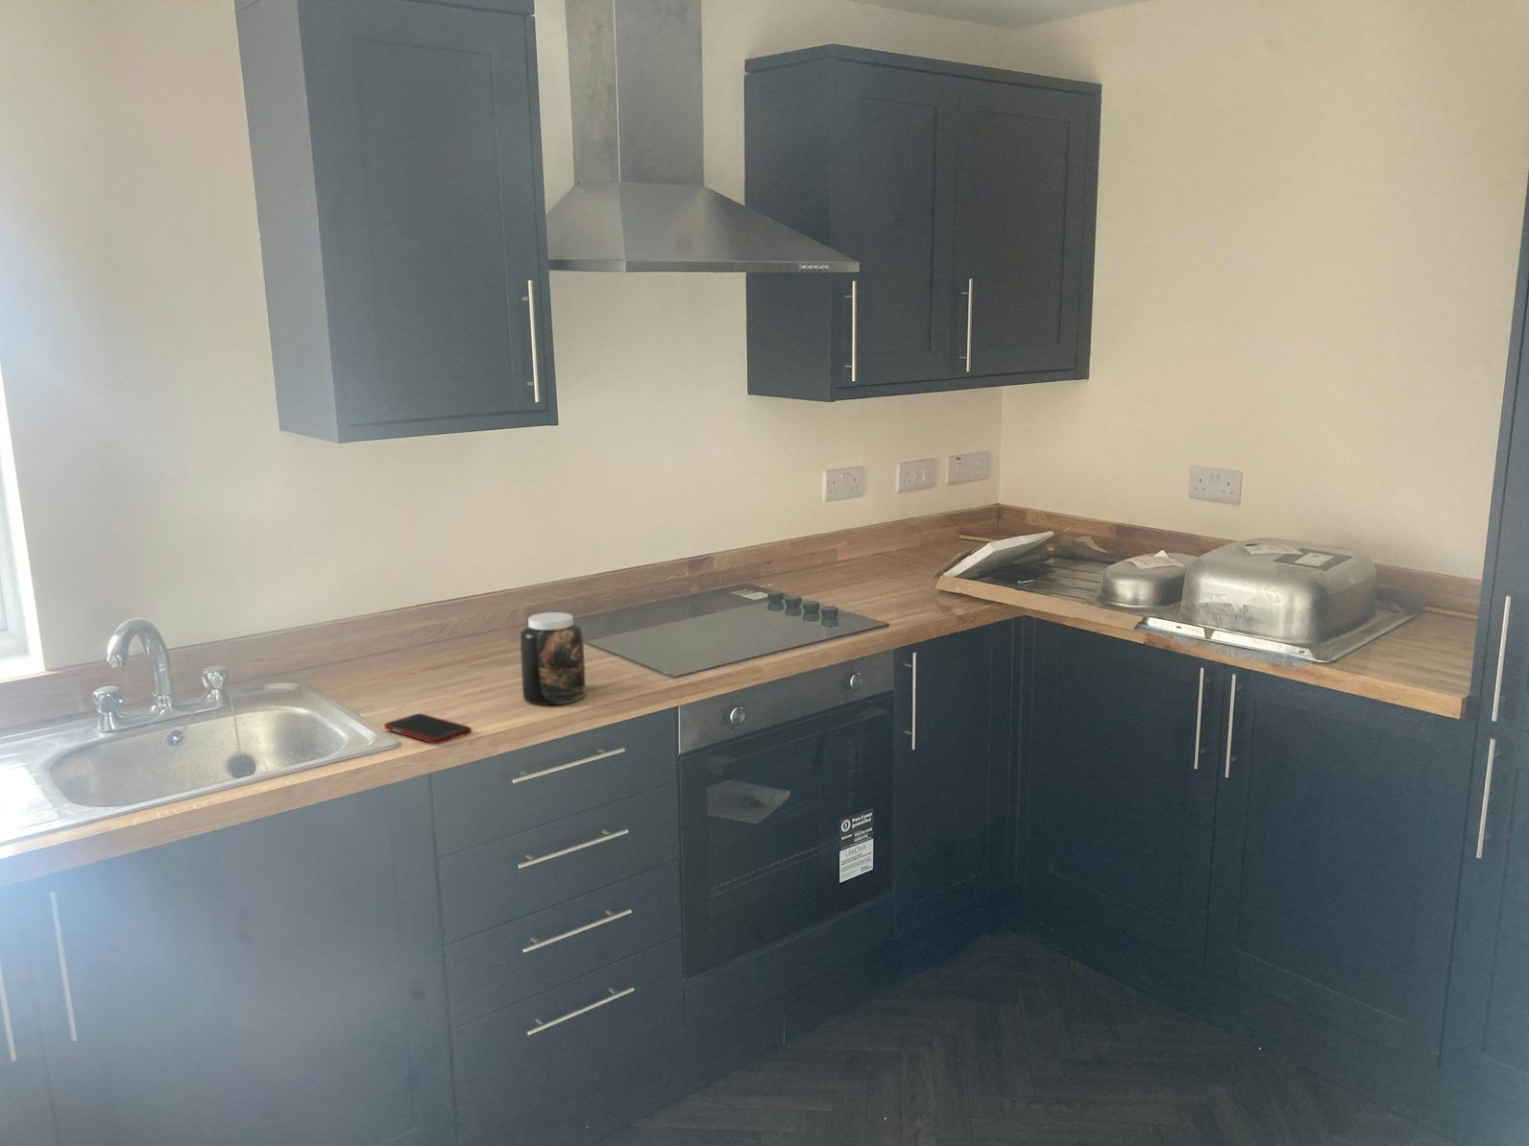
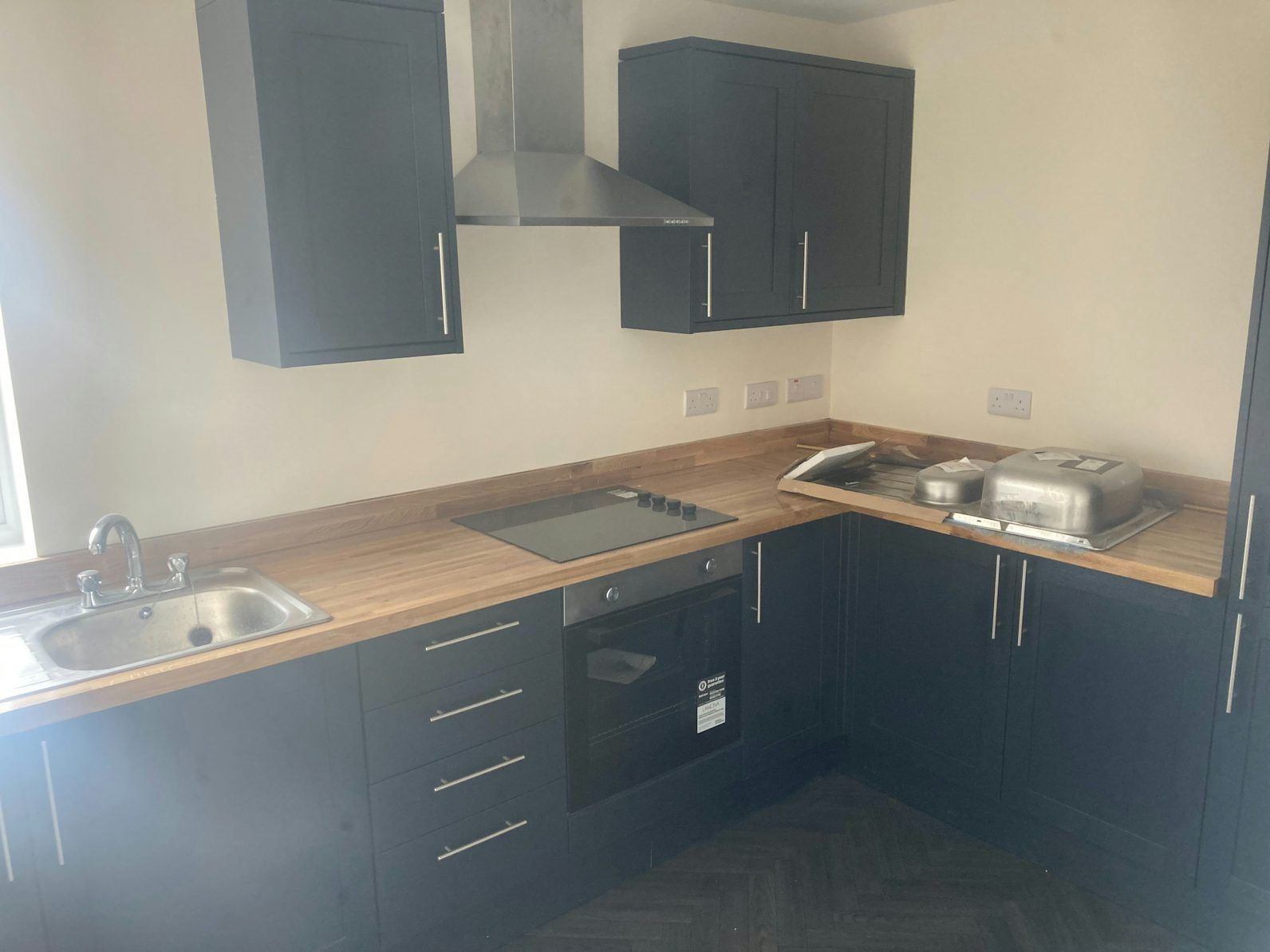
- cell phone [383,713,472,745]
- jar [520,612,586,705]
